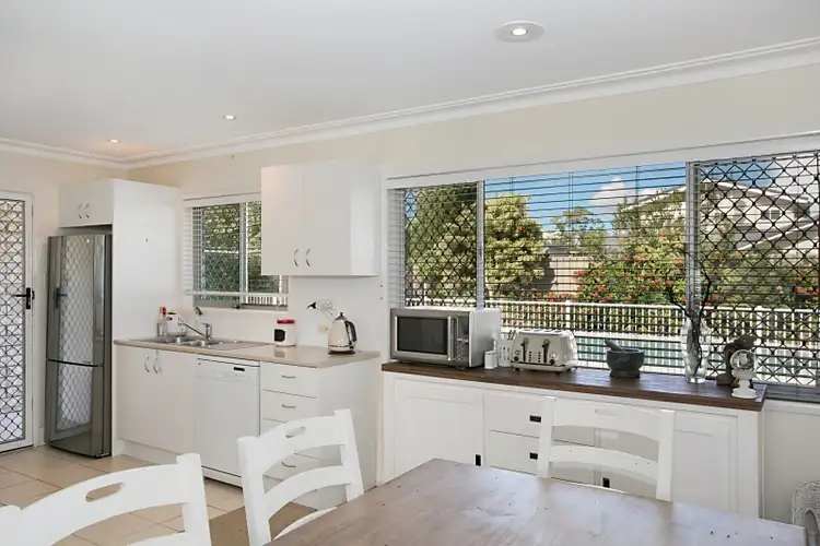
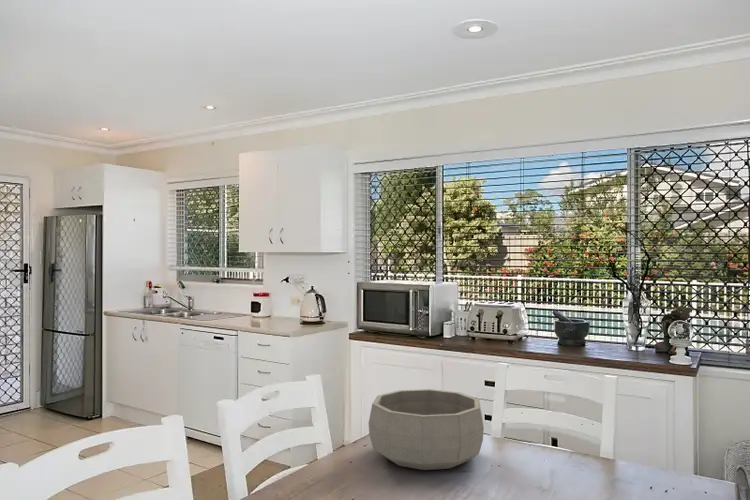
+ decorative bowl [368,388,485,471]
